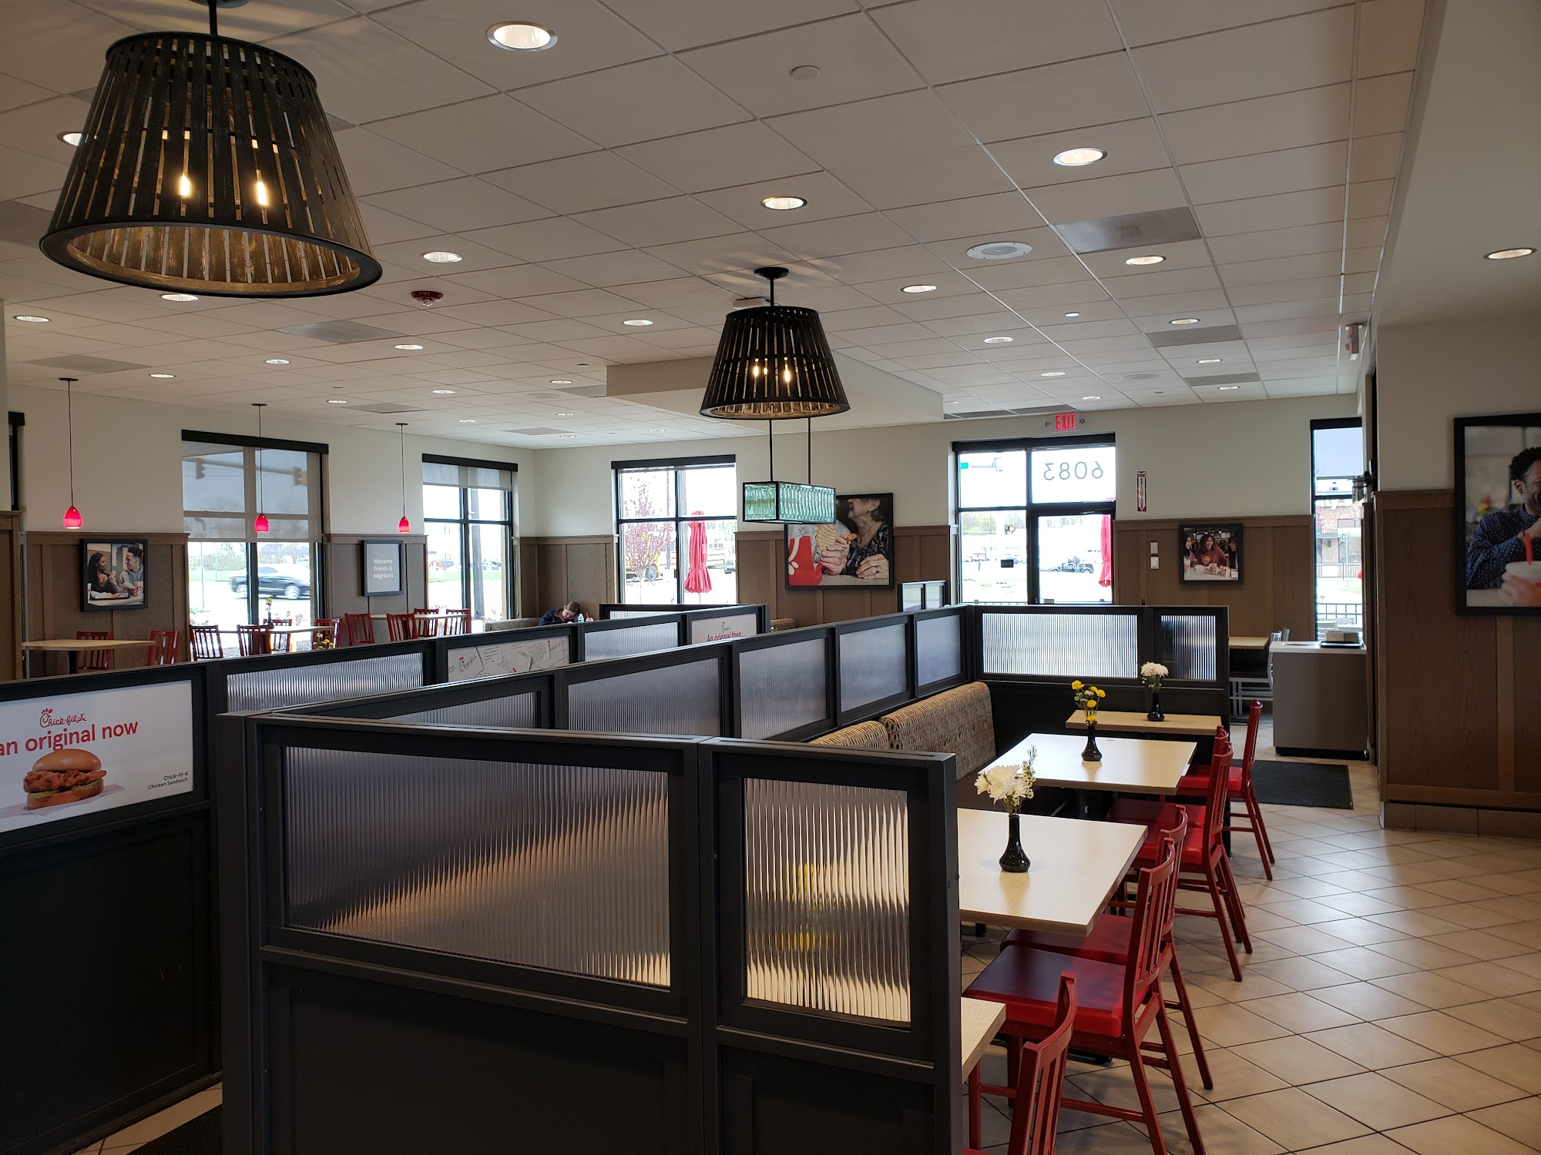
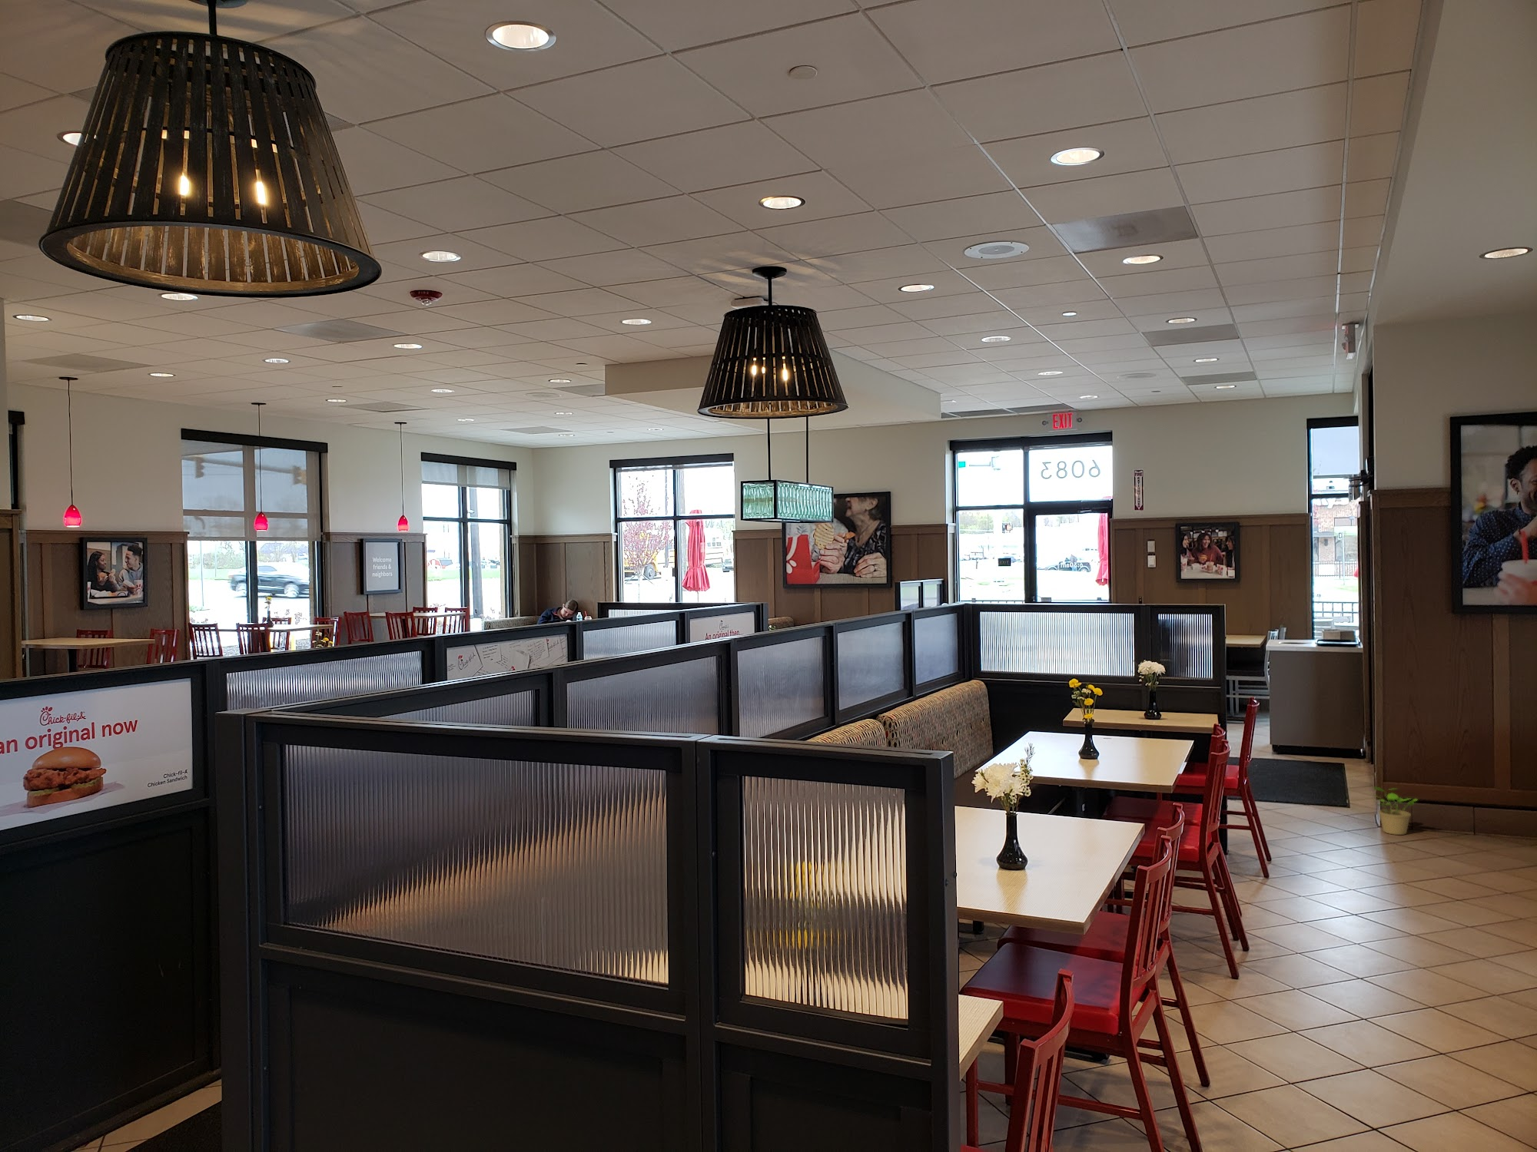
+ potted plant [1368,785,1418,836]
